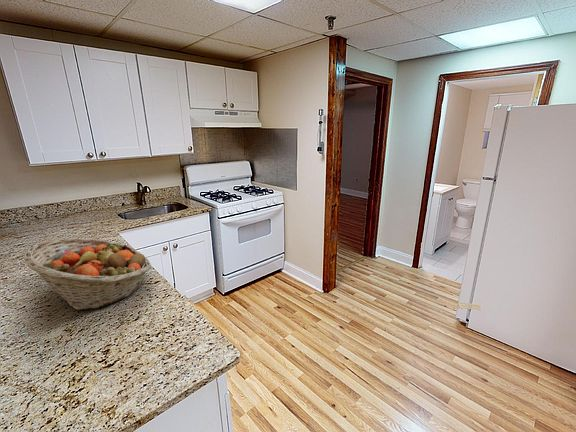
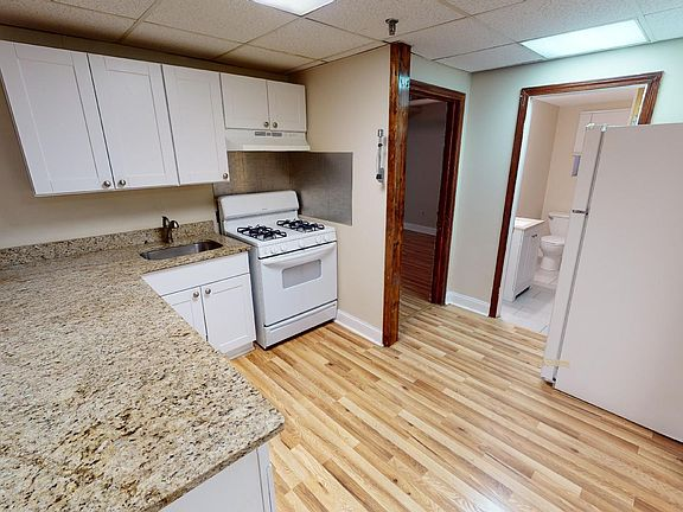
- fruit basket [23,237,152,311]
